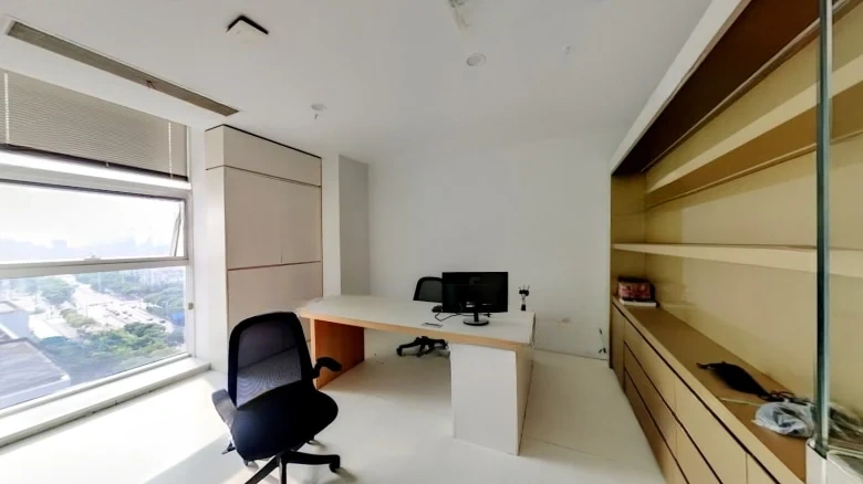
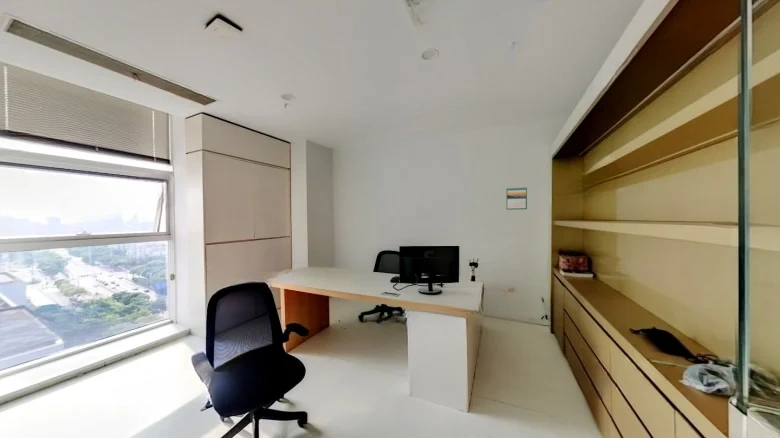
+ calendar [506,186,528,211]
